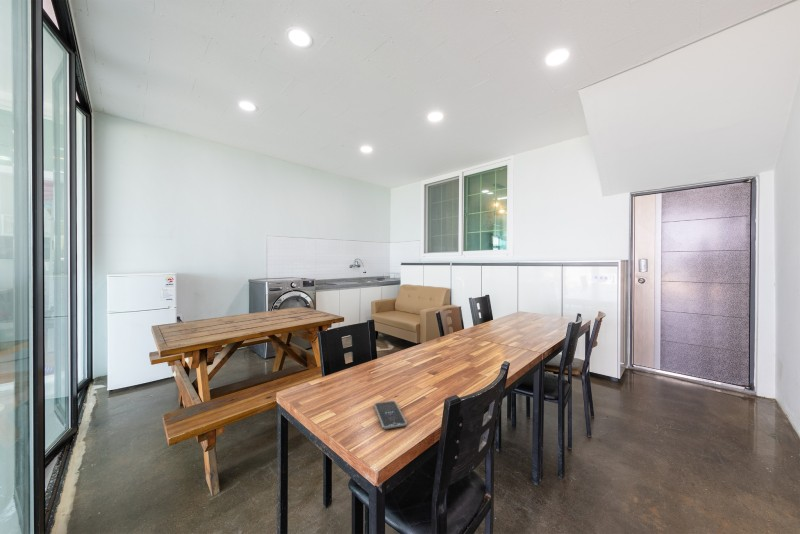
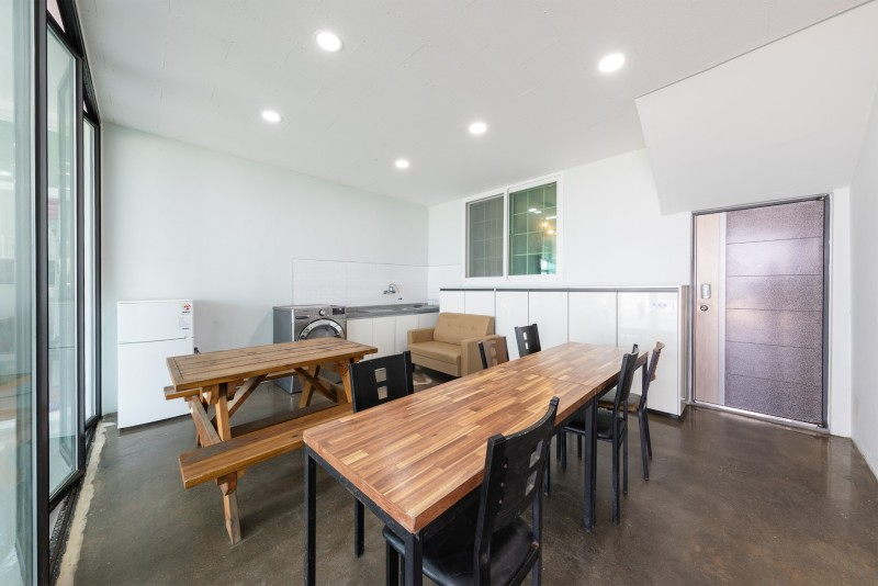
- smartphone [373,400,408,430]
